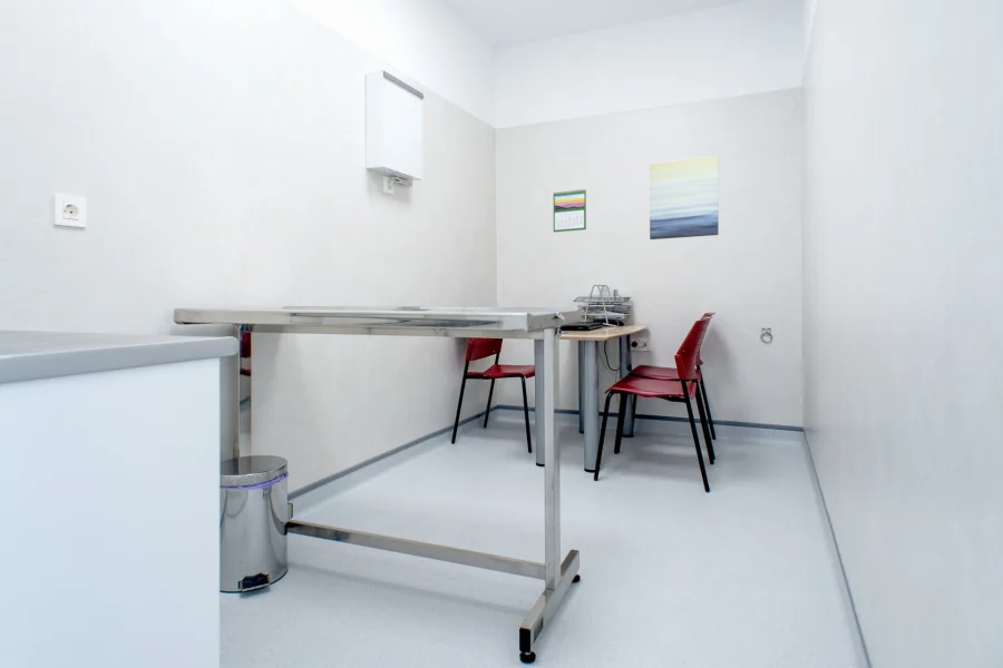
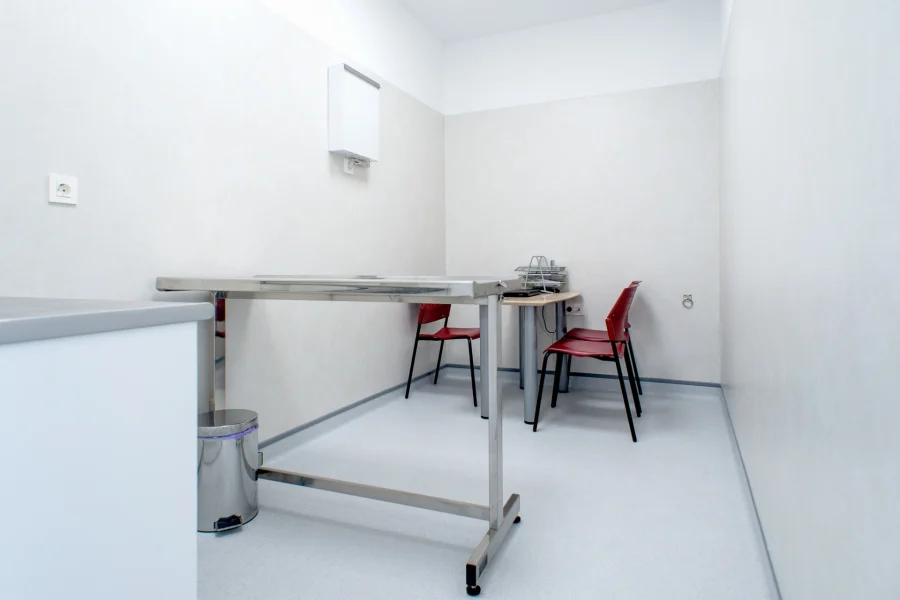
- calendar [553,188,587,233]
- wall art [649,155,720,240]
